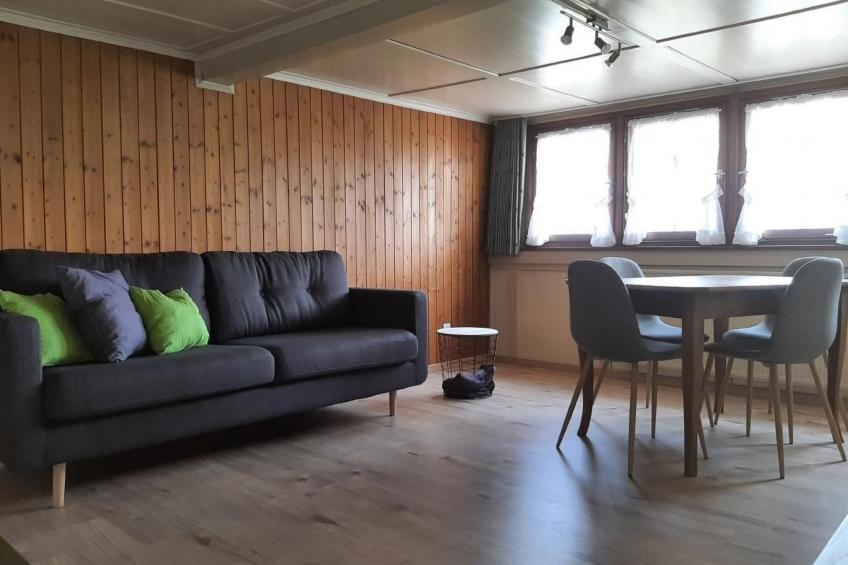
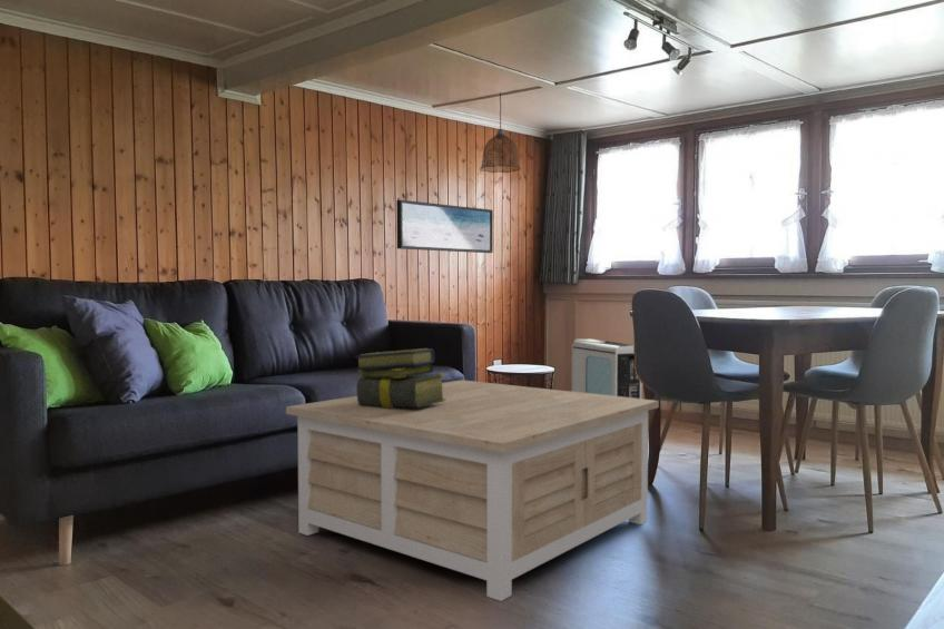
+ stack of books [354,347,446,409]
+ air purifier [570,337,643,399]
+ coffee table [285,379,660,602]
+ wall art [395,199,494,254]
+ pendant lamp [479,91,522,174]
